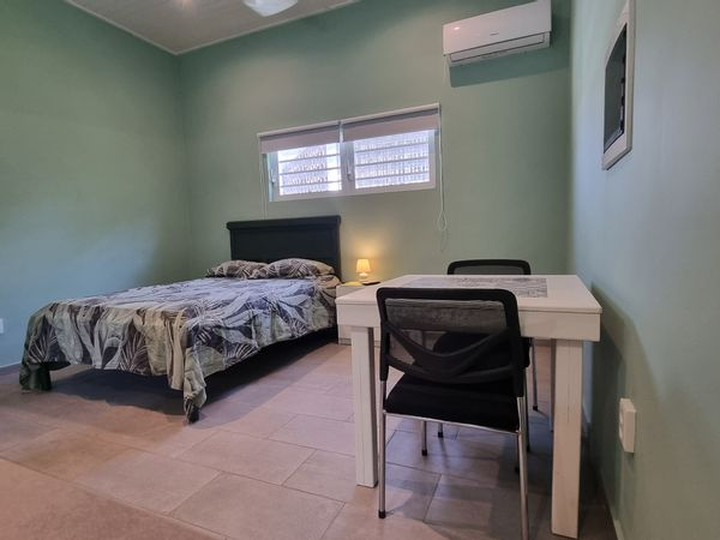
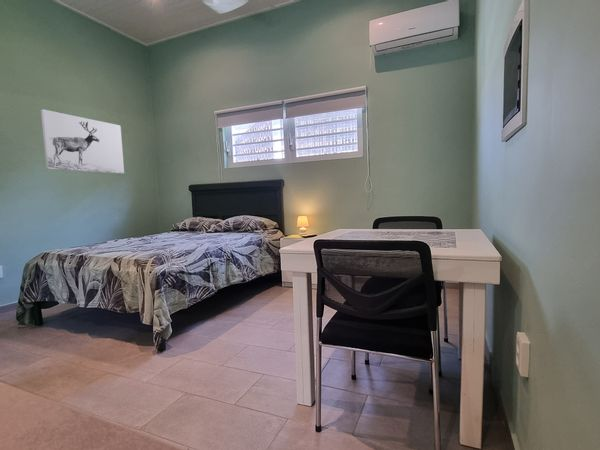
+ wall art [40,108,125,174]
